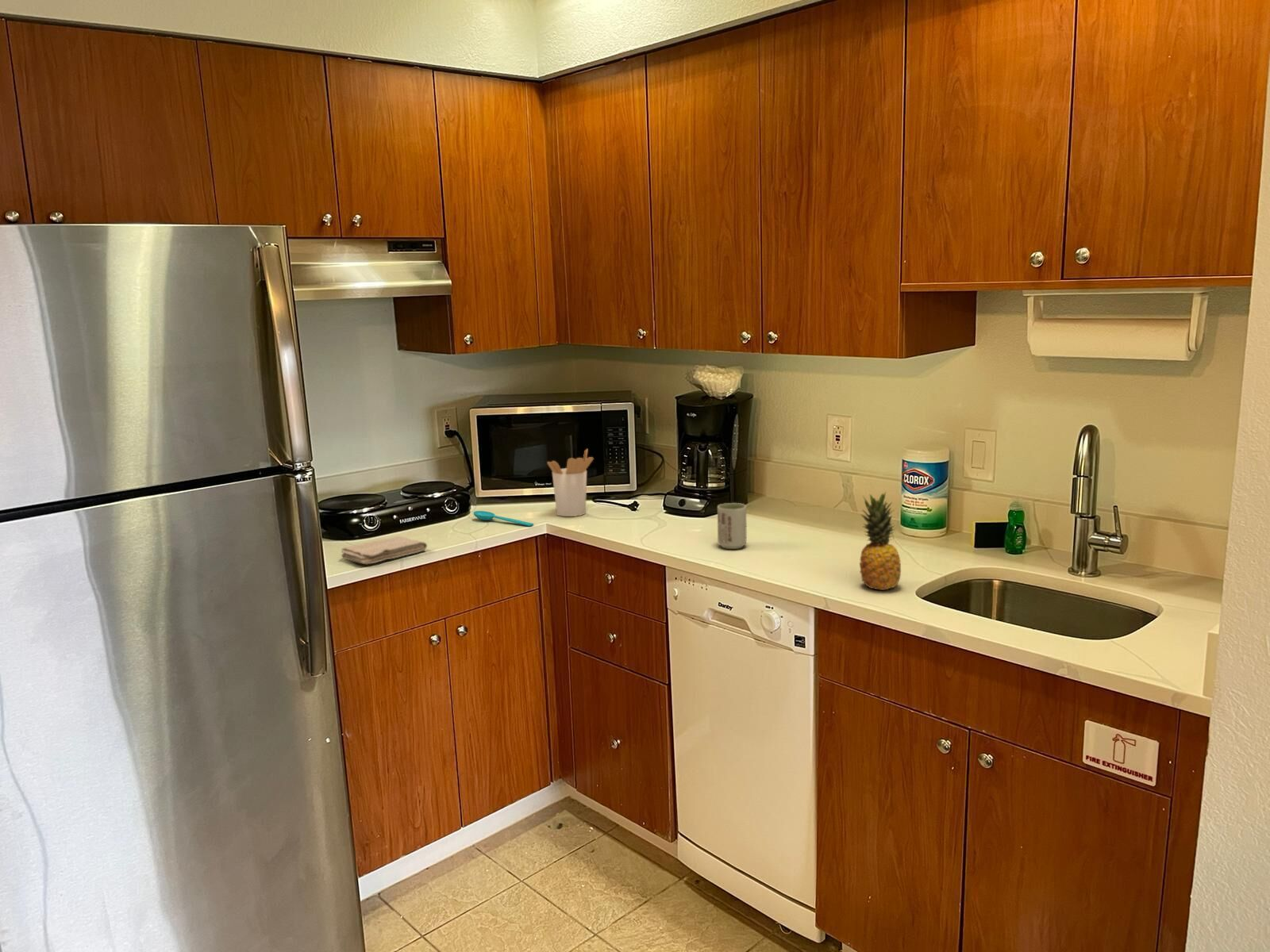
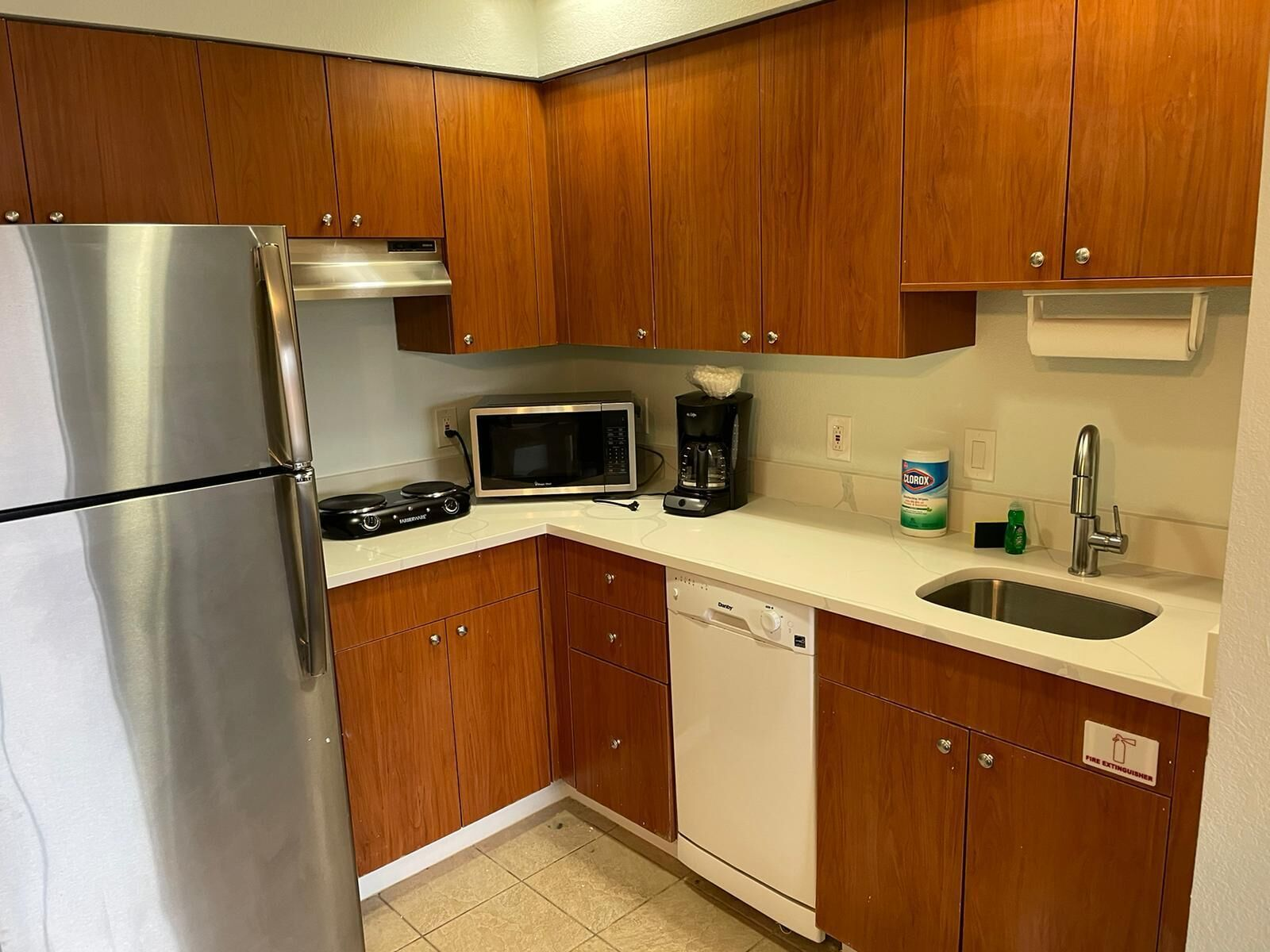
- washcloth [341,536,428,565]
- spoon [472,510,534,527]
- cup [717,502,748,550]
- fruit [859,490,902,591]
- utensil holder [546,448,595,517]
